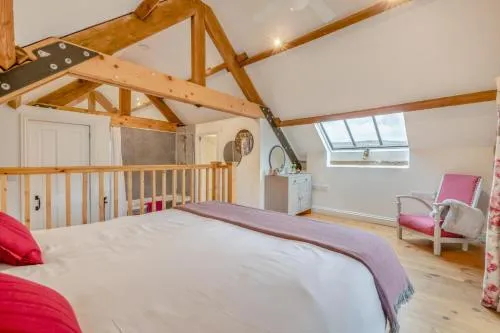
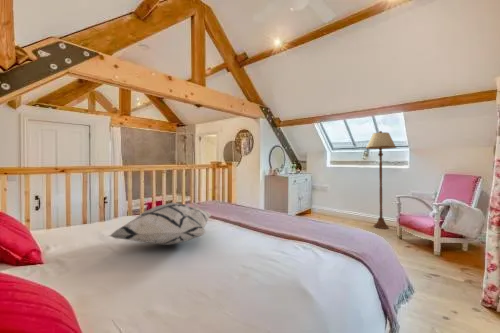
+ floor lamp [365,130,397,230]
+ decorative pillow [108,201,212,246]
